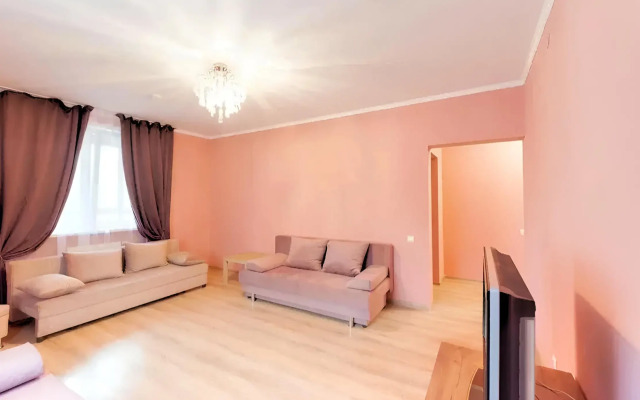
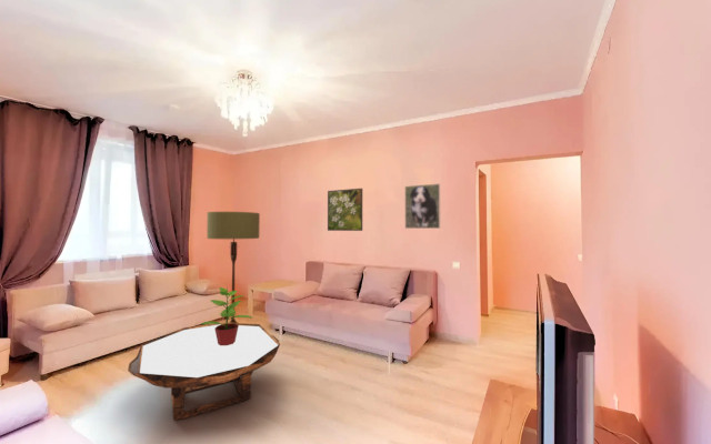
+ floor lamp [206,211,261,323]
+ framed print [404,183,441,230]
+ potted plant [201,285,252,346]
+ coffee table [127,322,281,421]
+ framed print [327,188,363,232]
